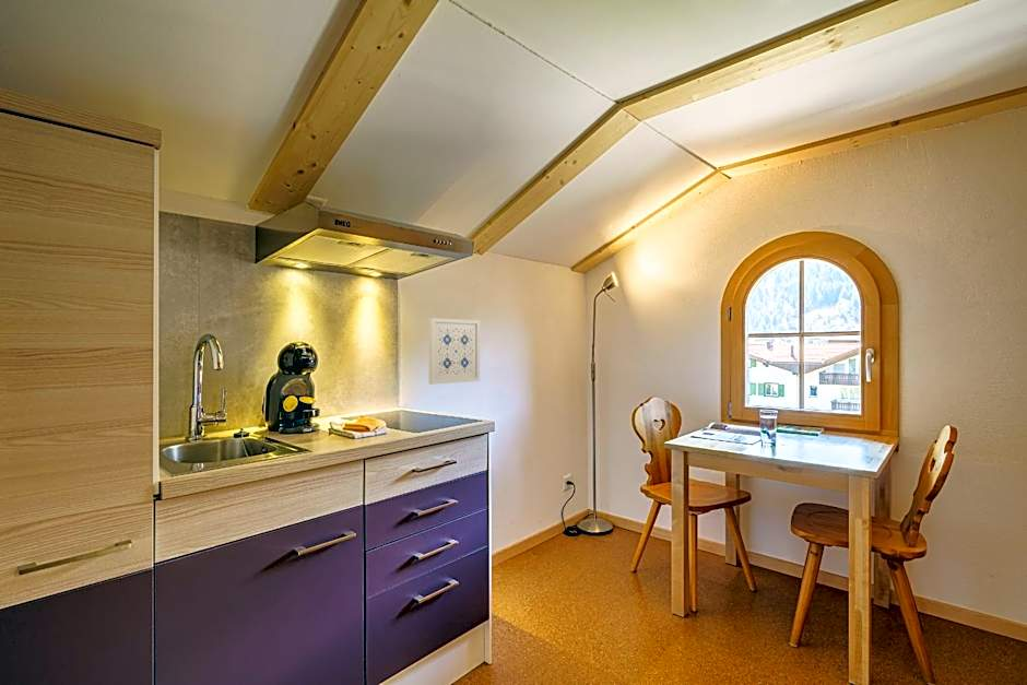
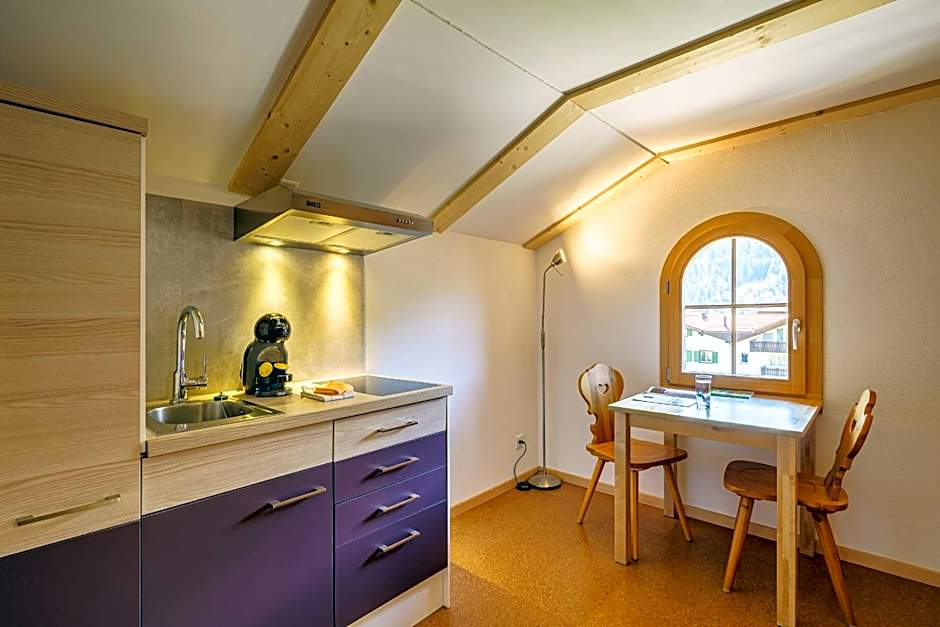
- wall art [428,317,481,386]
